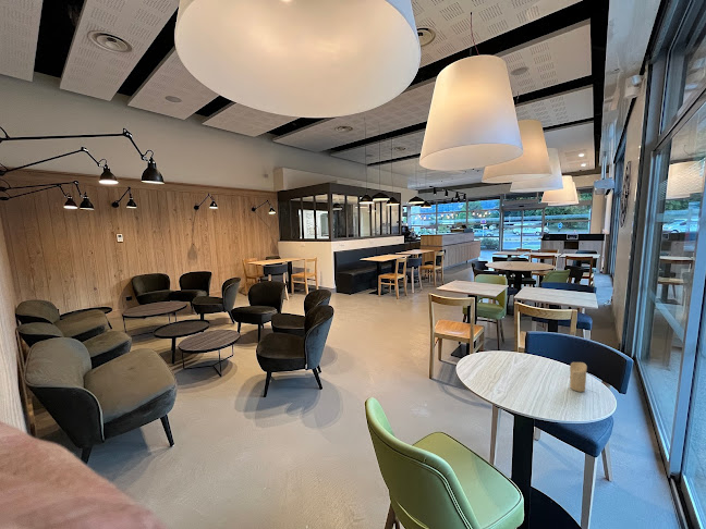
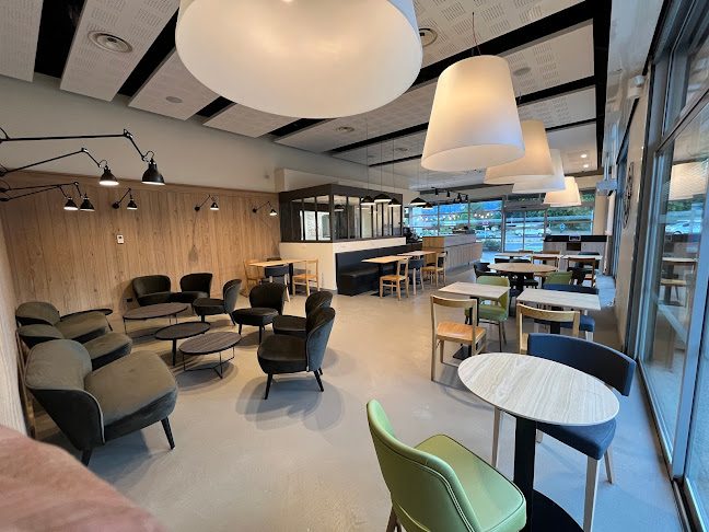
- candle [569,361,588,393]
